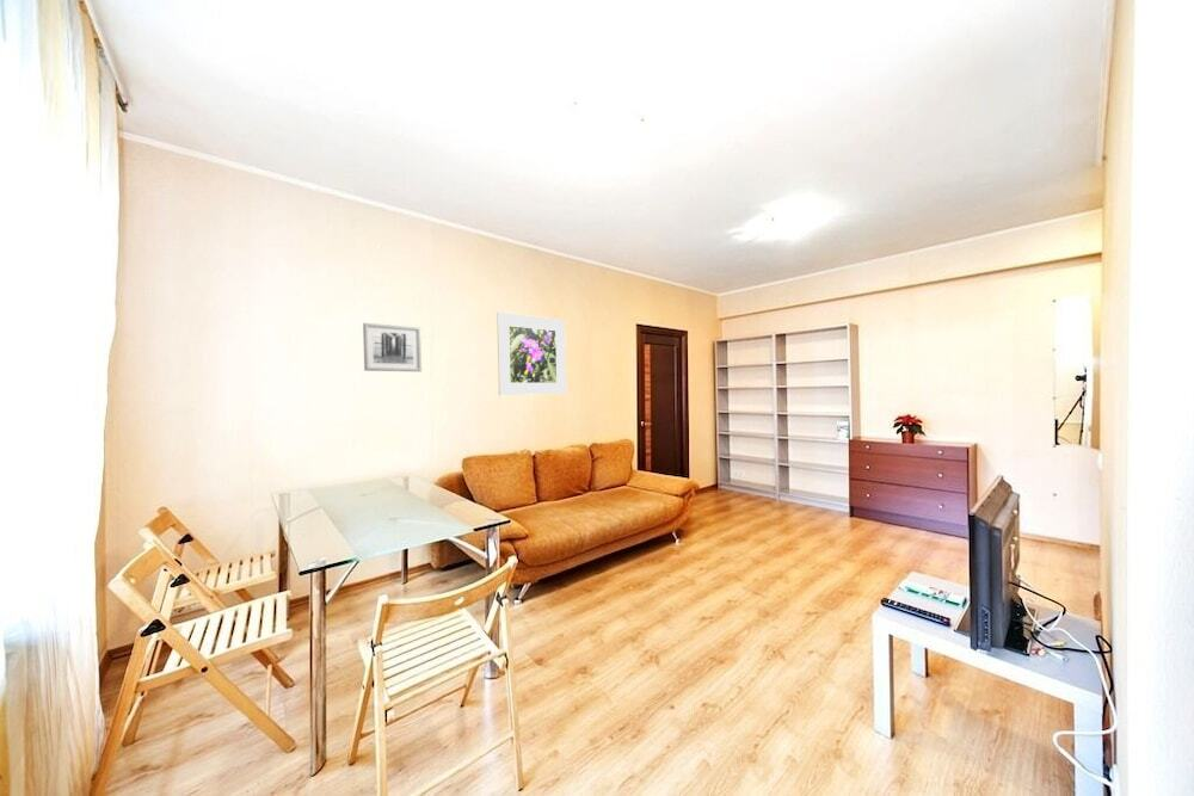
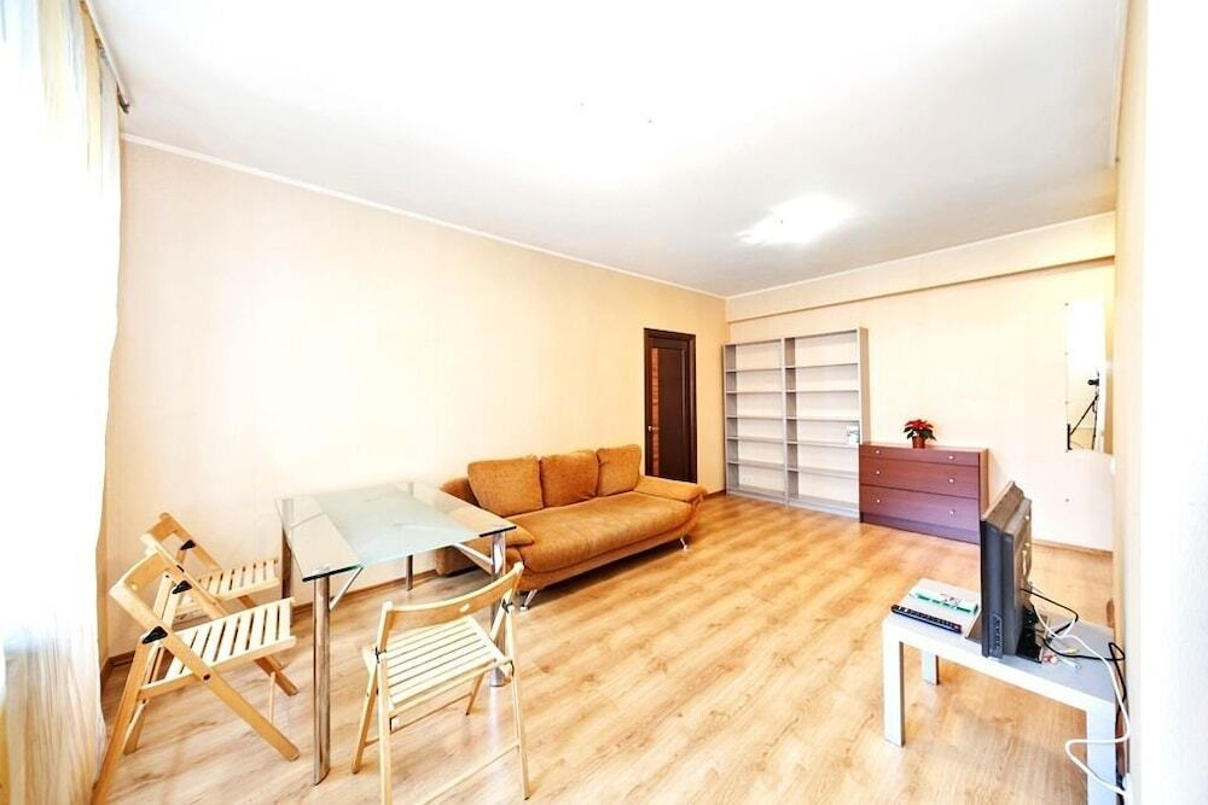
- wall art [362,322,423,372]
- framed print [496,311,567,396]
